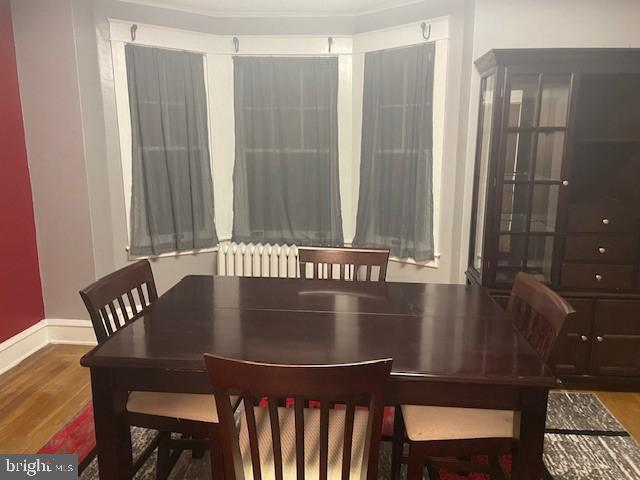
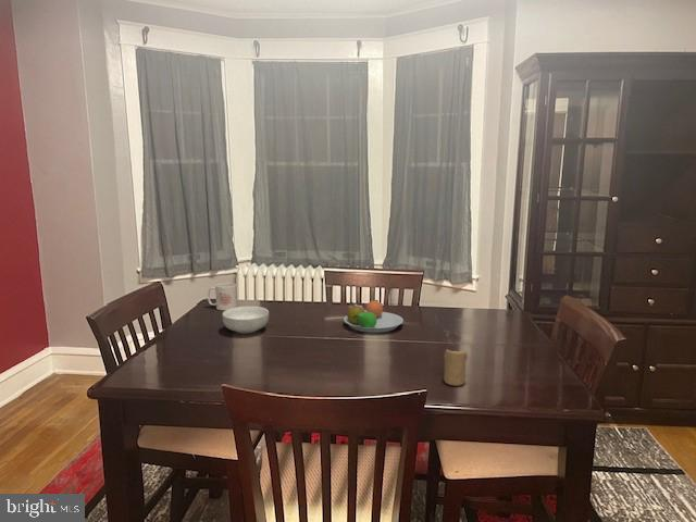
+ candle [443,349,469,387]
+ fruit bowl [343,299,405,334]
+ cereal bowl [222,306,270,335]
+ mug [207,282,238,311]
